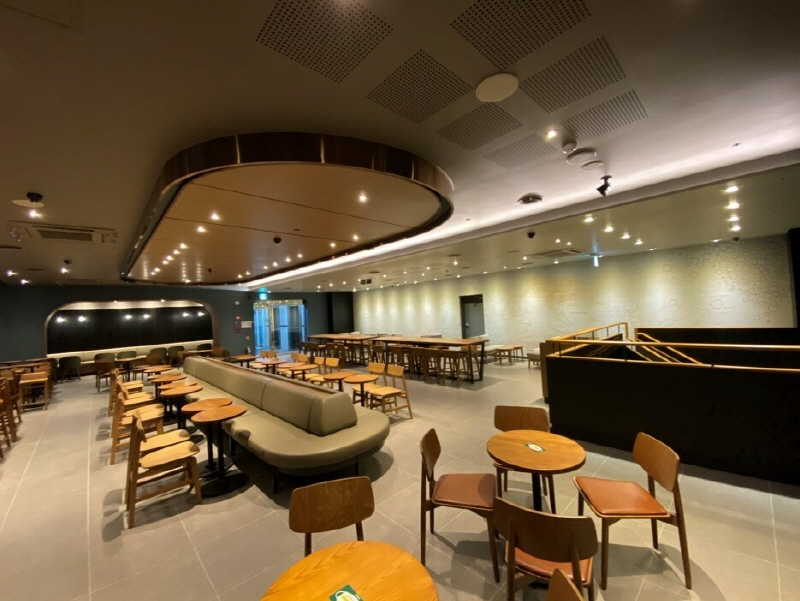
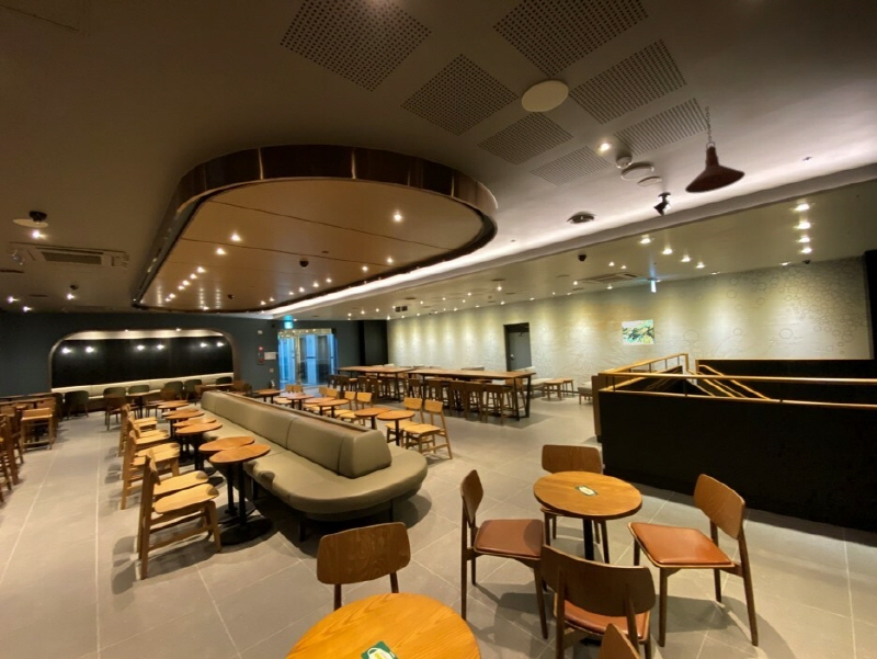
+ wall art [622,319,656,346]
+ pendant light [684,105,747,194]
